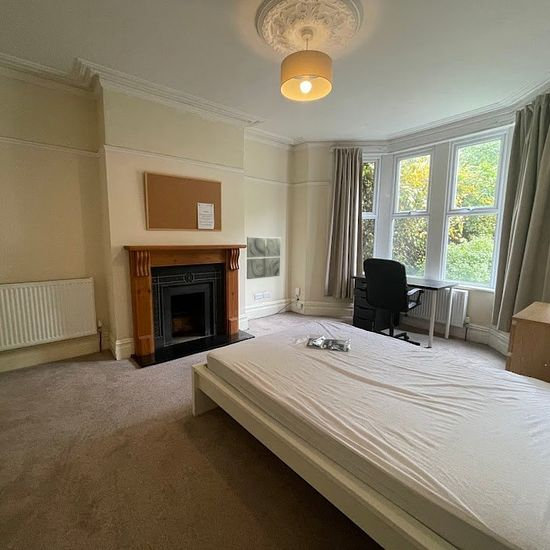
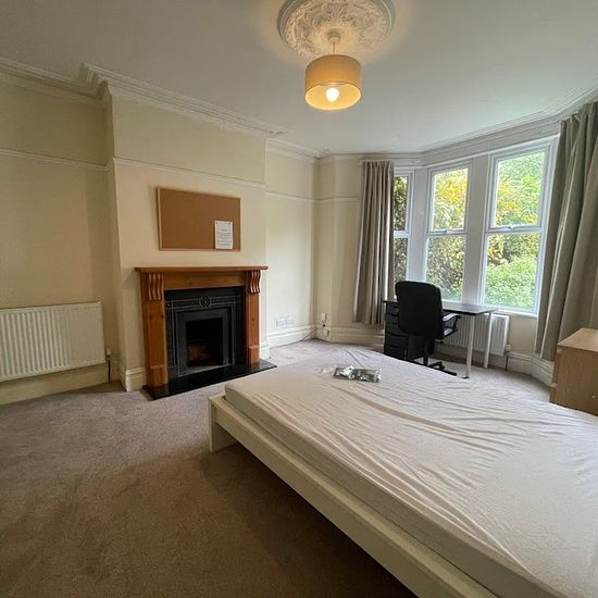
- wall art [246,236,281,280]
